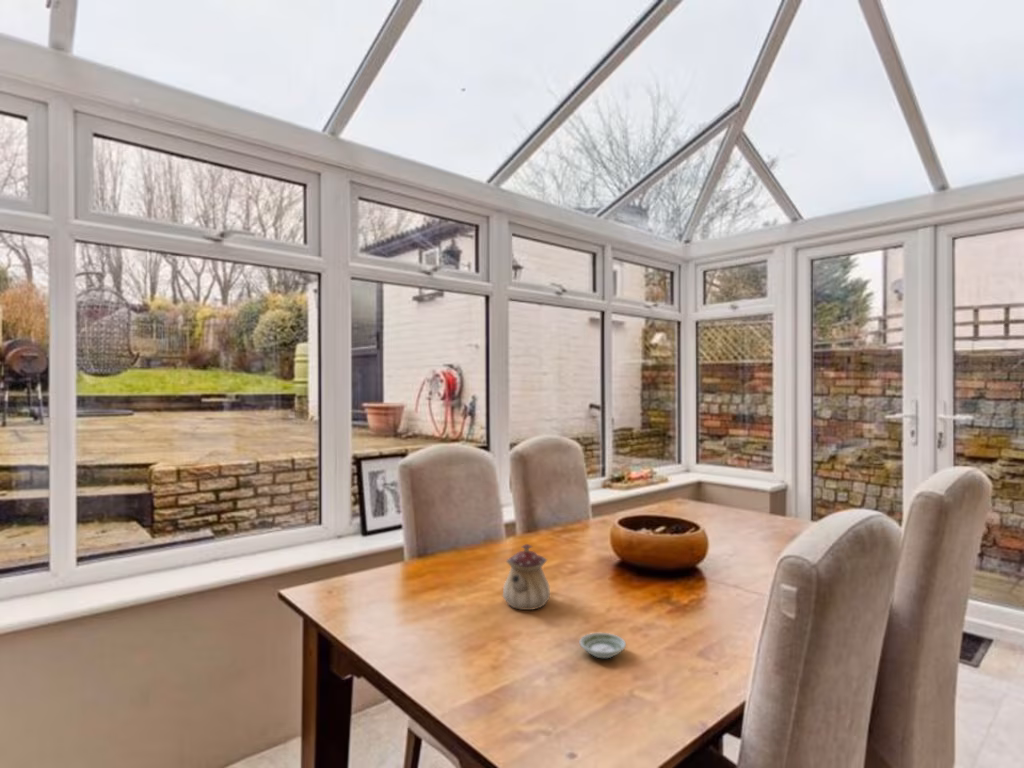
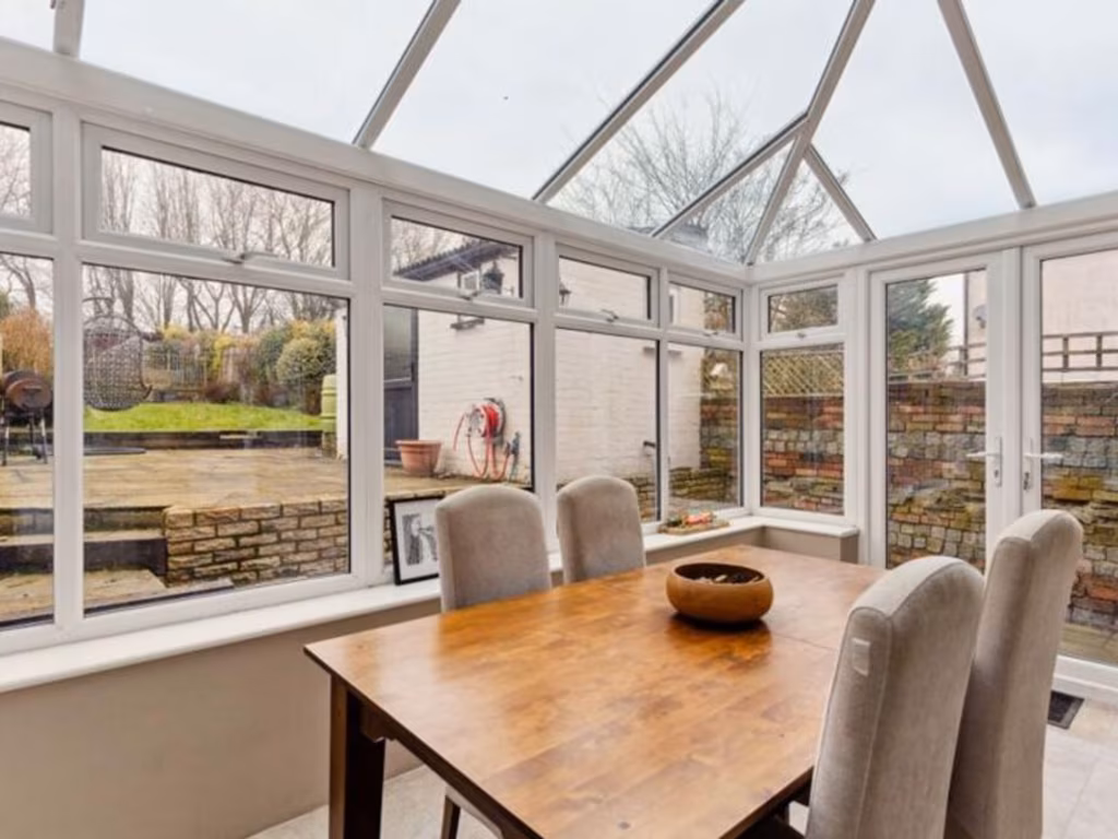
- saucer [579,632,627,659]
- teapot [502,543,551,611]
